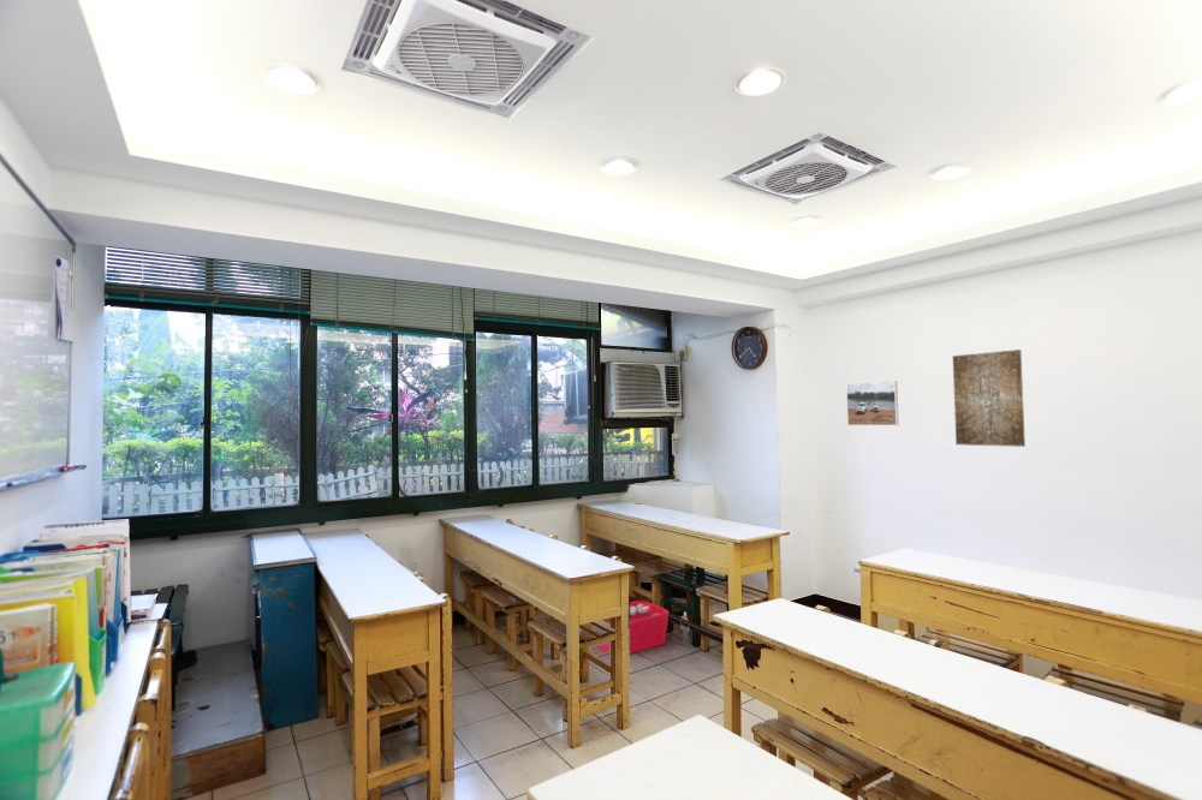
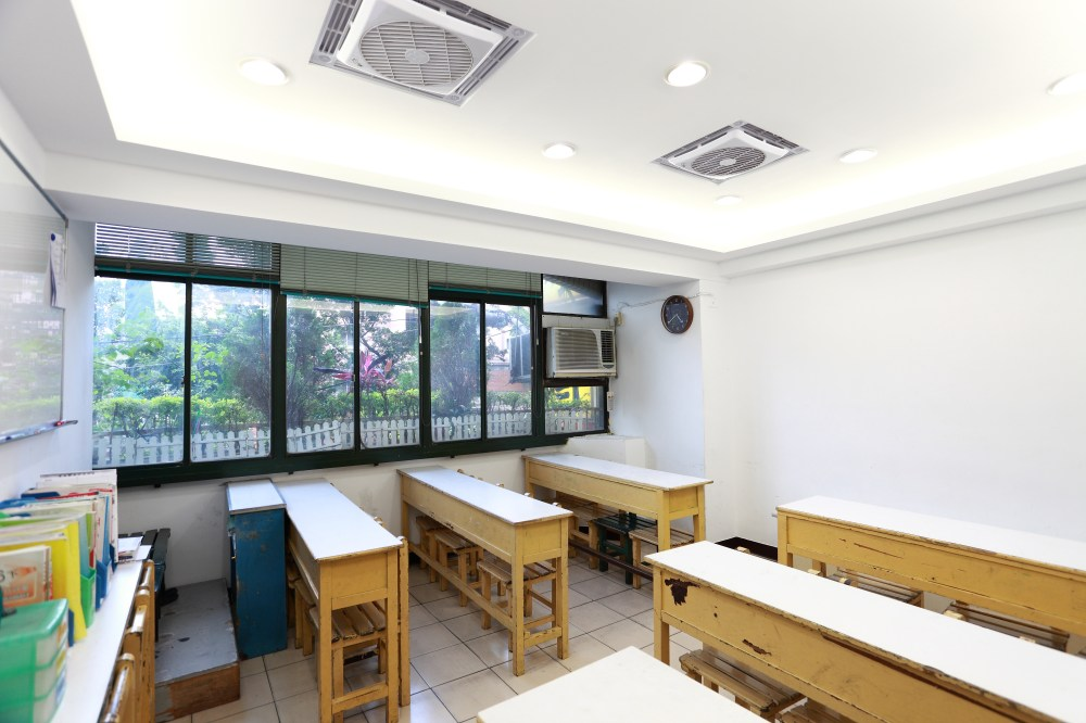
- wall art [952,348,1027,448]
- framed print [845,380,900,426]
- storage bin [597,599,690,655]
